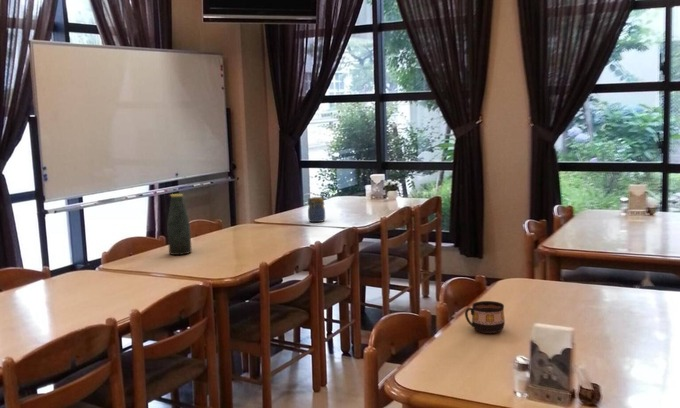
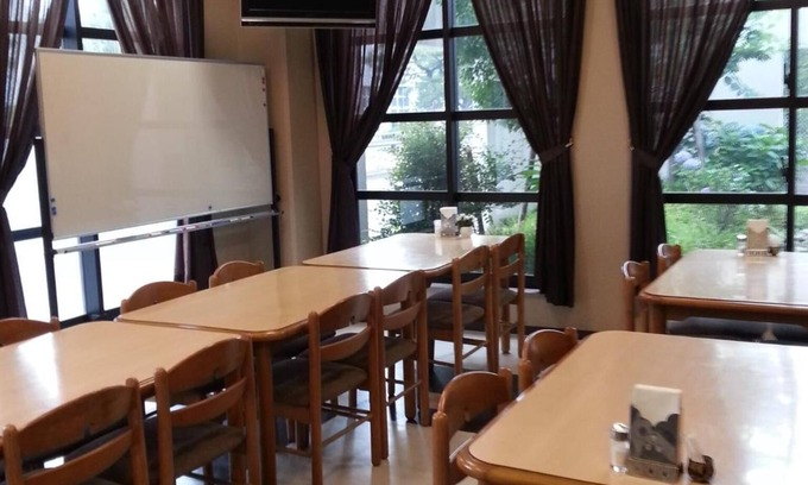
- cup [464,300,506,334]
- bottle [166,193,193,256]
- jar [307,196,326,223]
